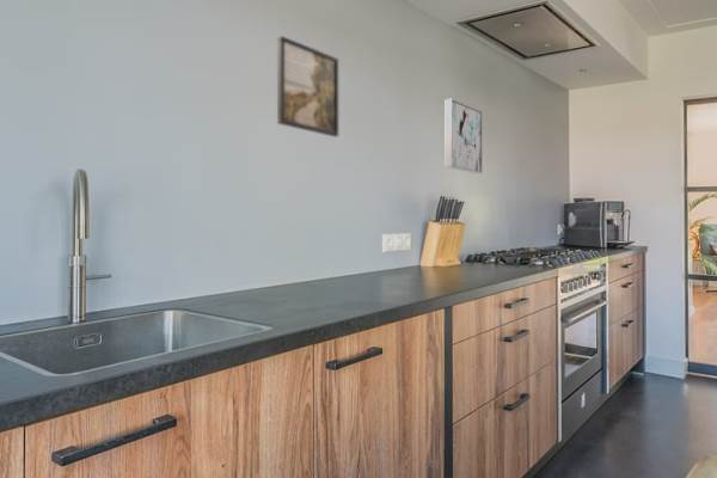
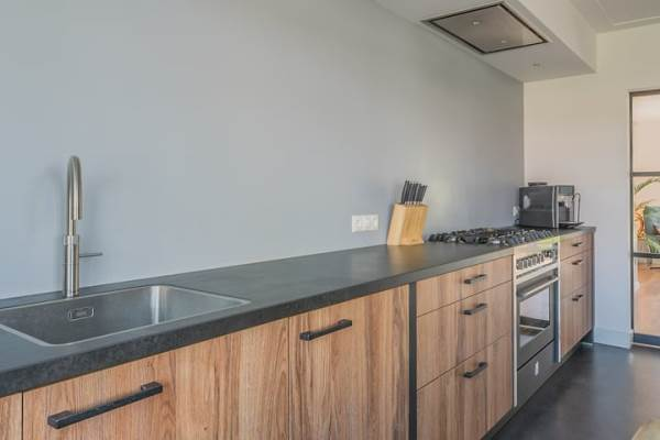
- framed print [276,35,339,139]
- wall art [445,98,484,174]
